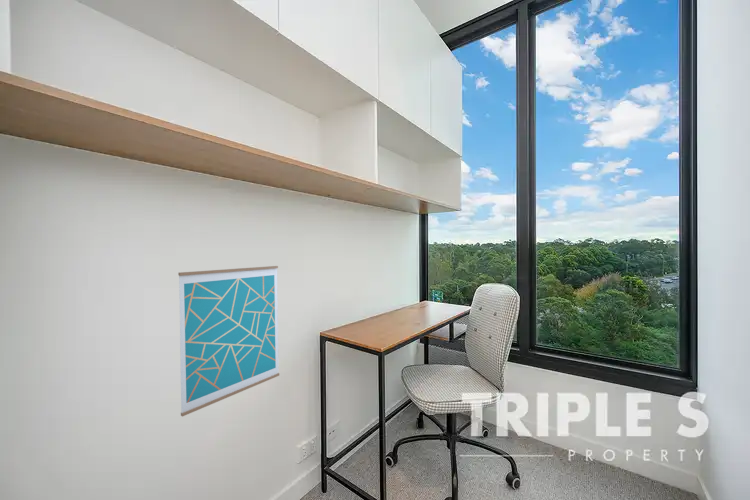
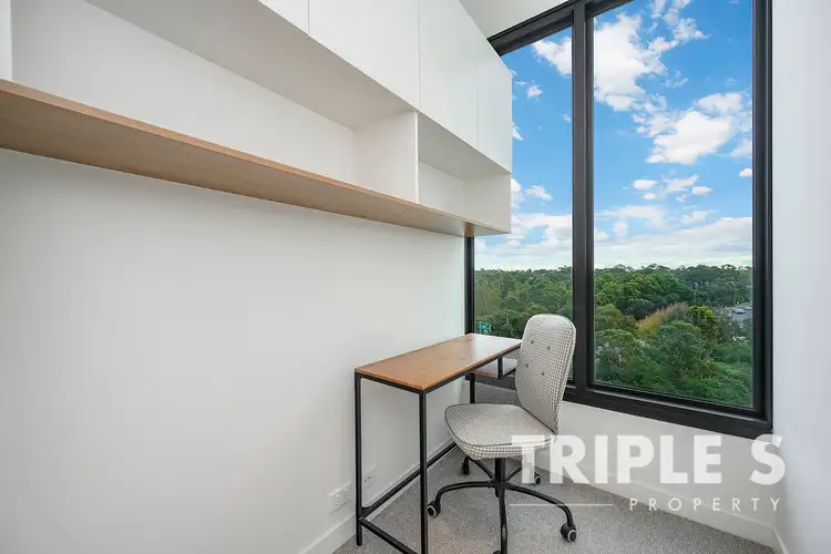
- wall art [177,265,280,418]
